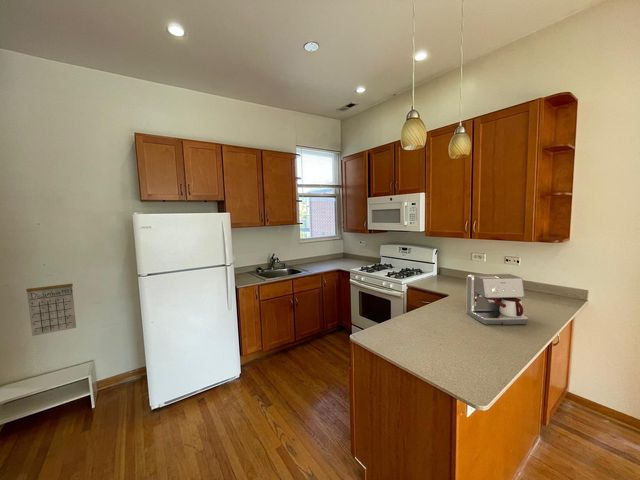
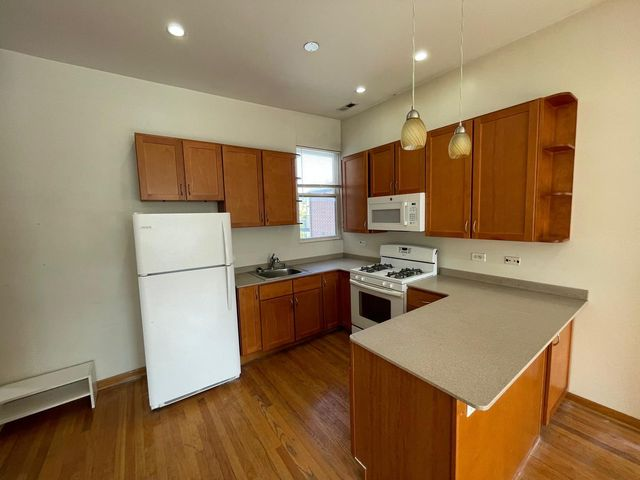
- coffee maker [465,273,529,326]
- calendar [25,274,77,337]
